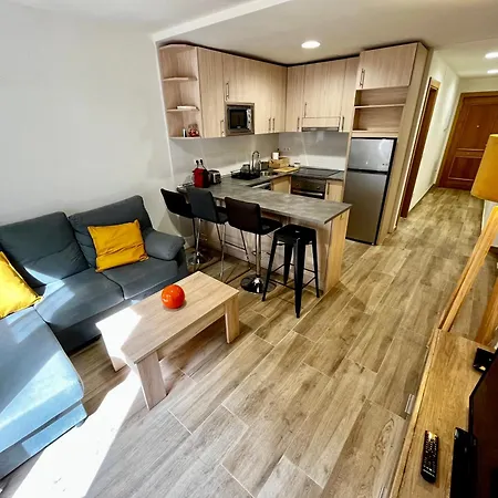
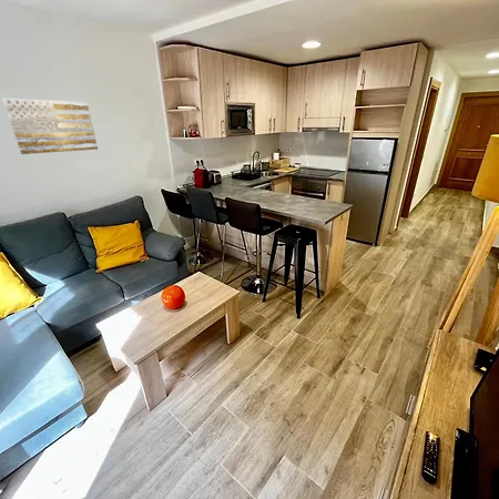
+ wall art [1,96,99,155]
